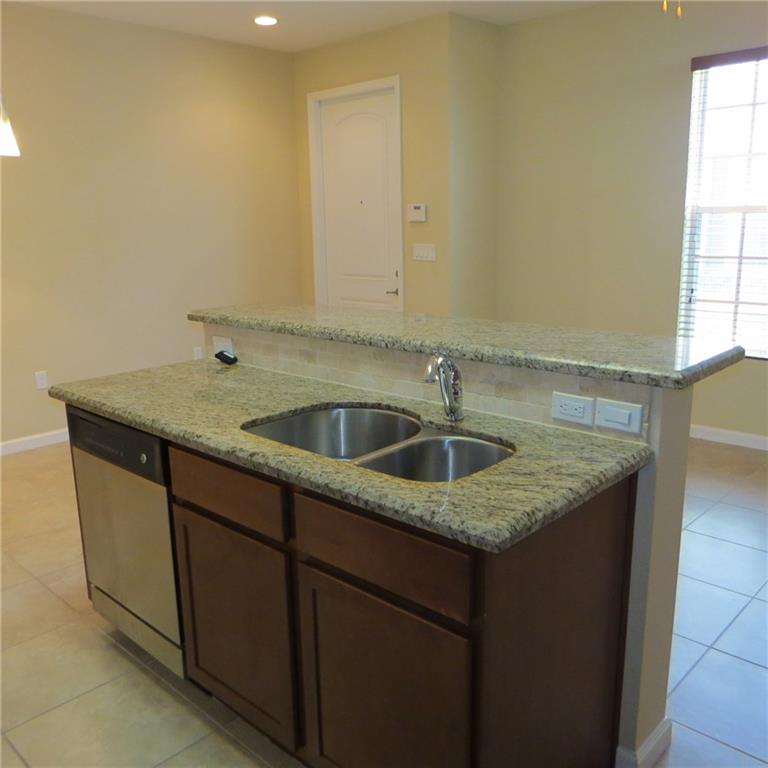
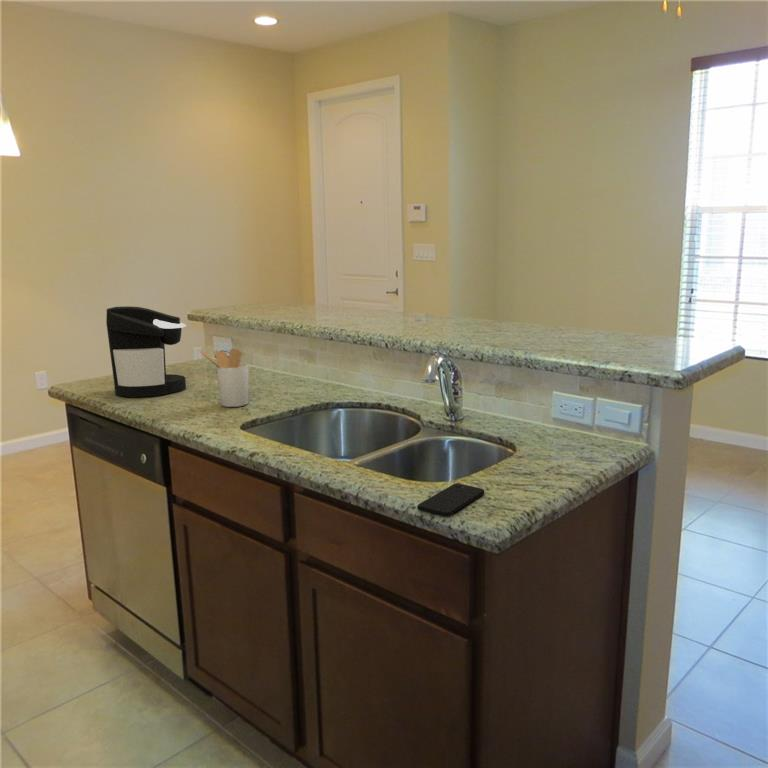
+ coffee maker [105,305,187,398]
+ smartphone [416,482,485,518]
+ utensil holder [199,347,250,408]
